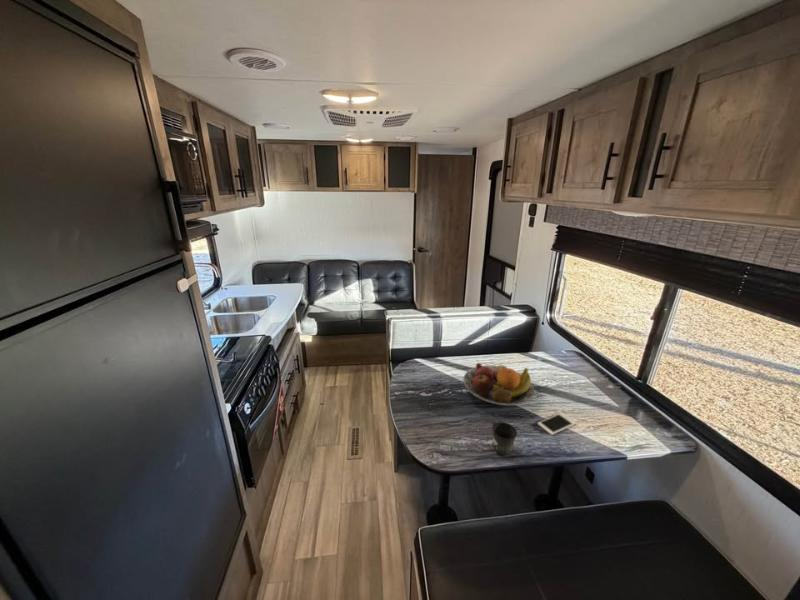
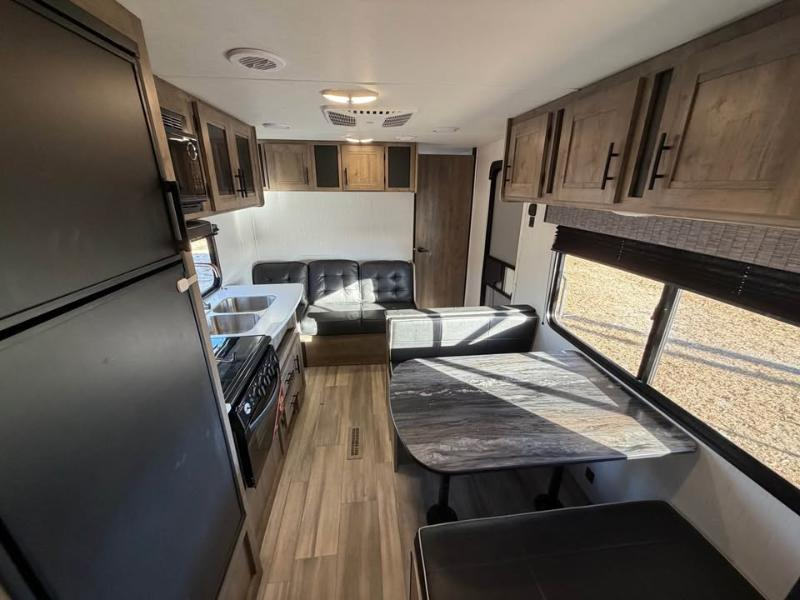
- fruit bowl [462,362,535,407]
- mug [491,420,518,457]
- cell phone [537,412,577,436]
